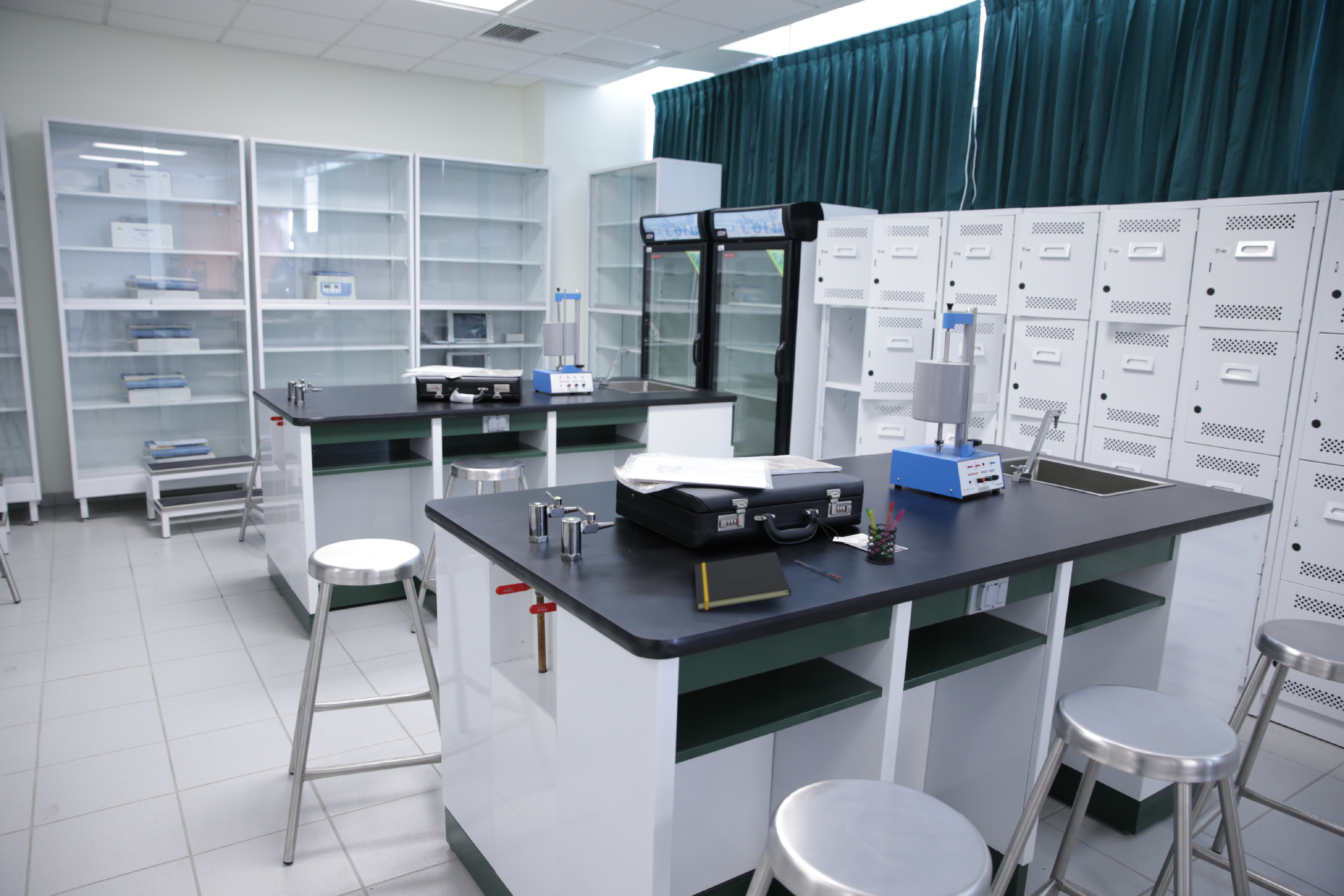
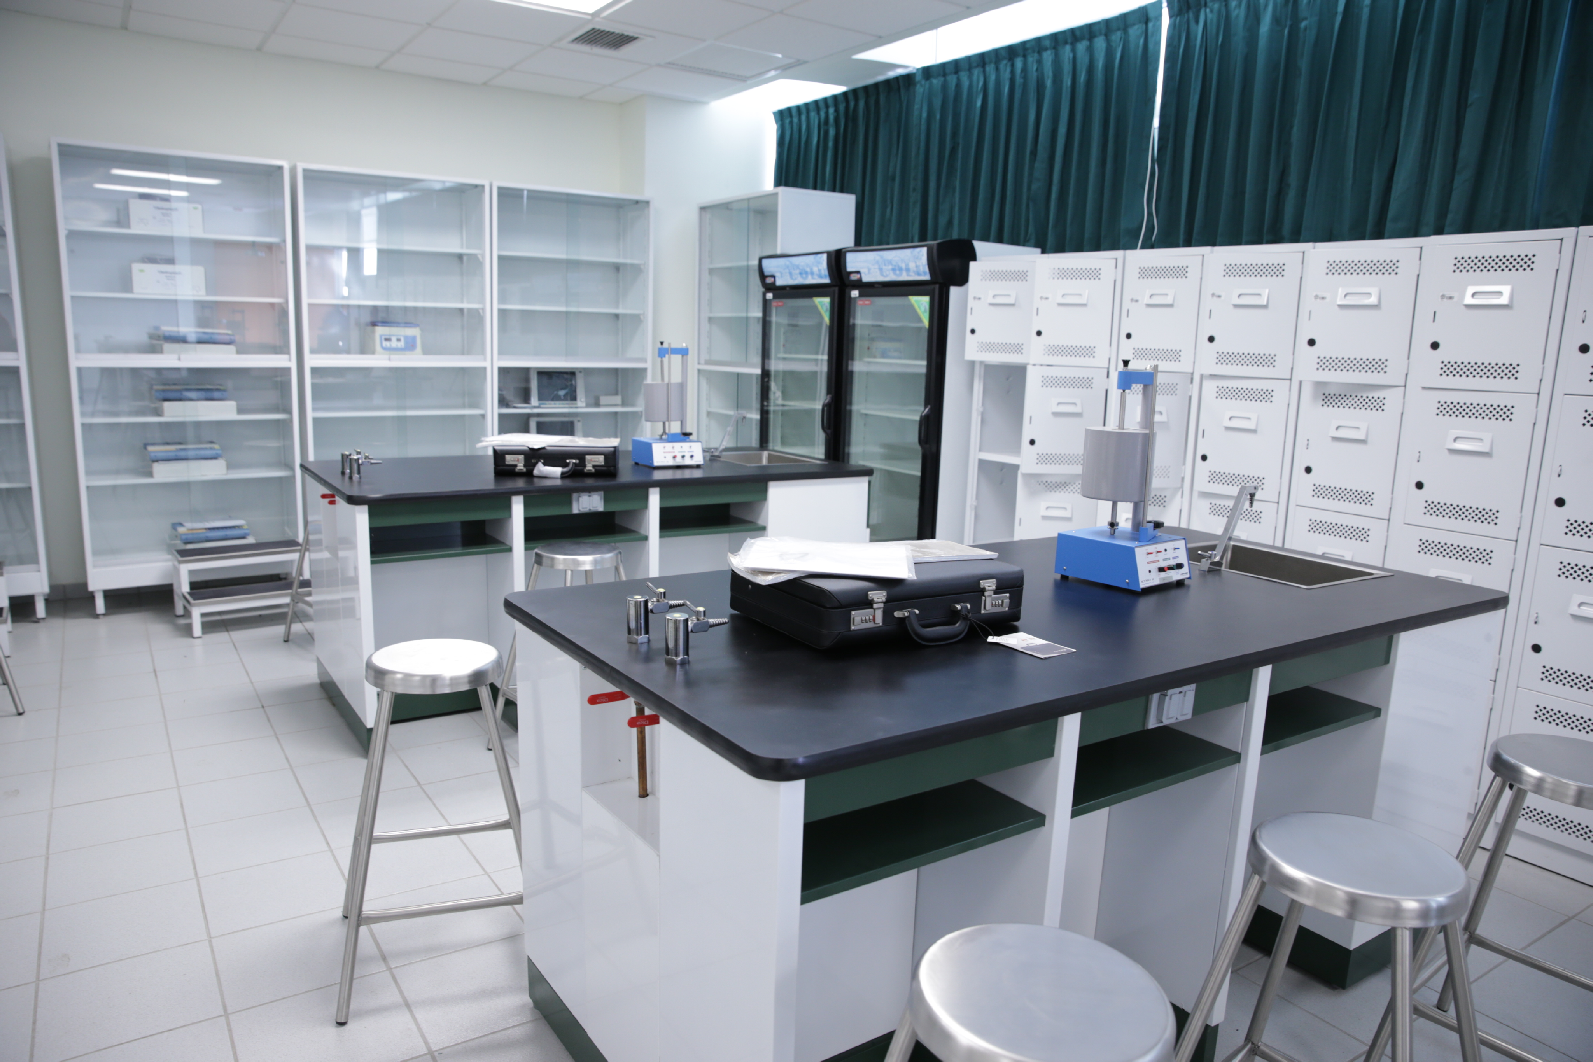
- pen holder [865,501,906,564]
- notepad [694,552,792,611]
- pen [794,560,842,580]
